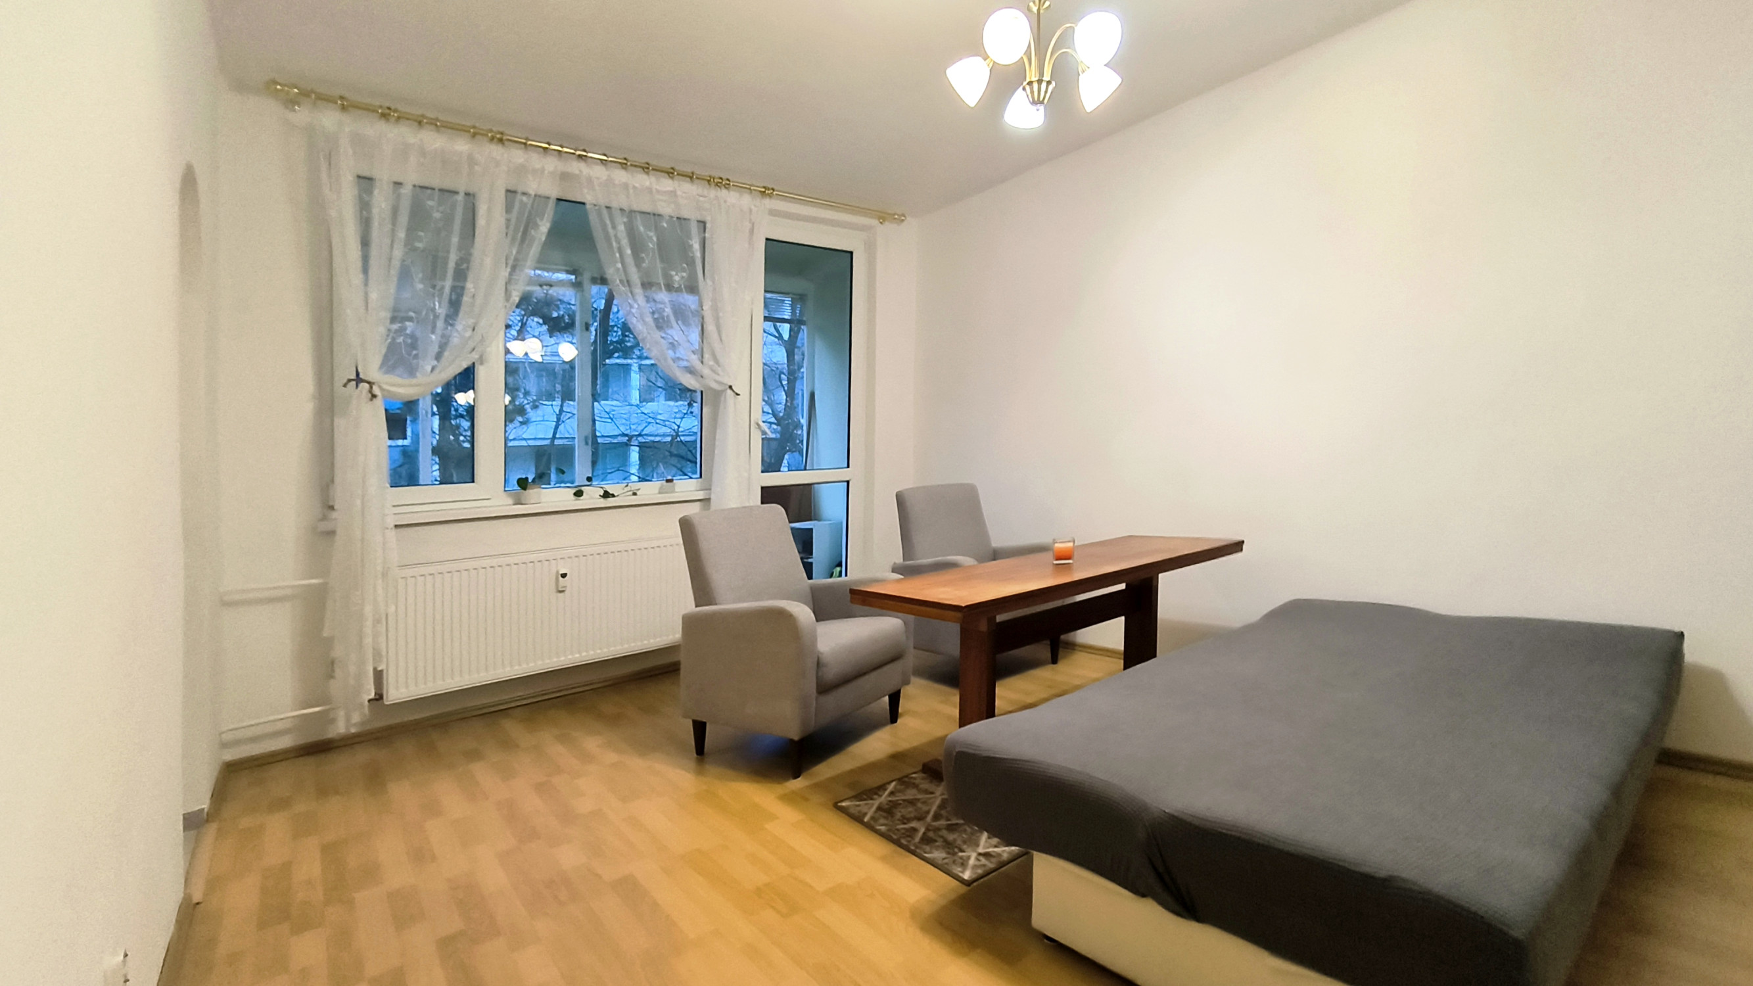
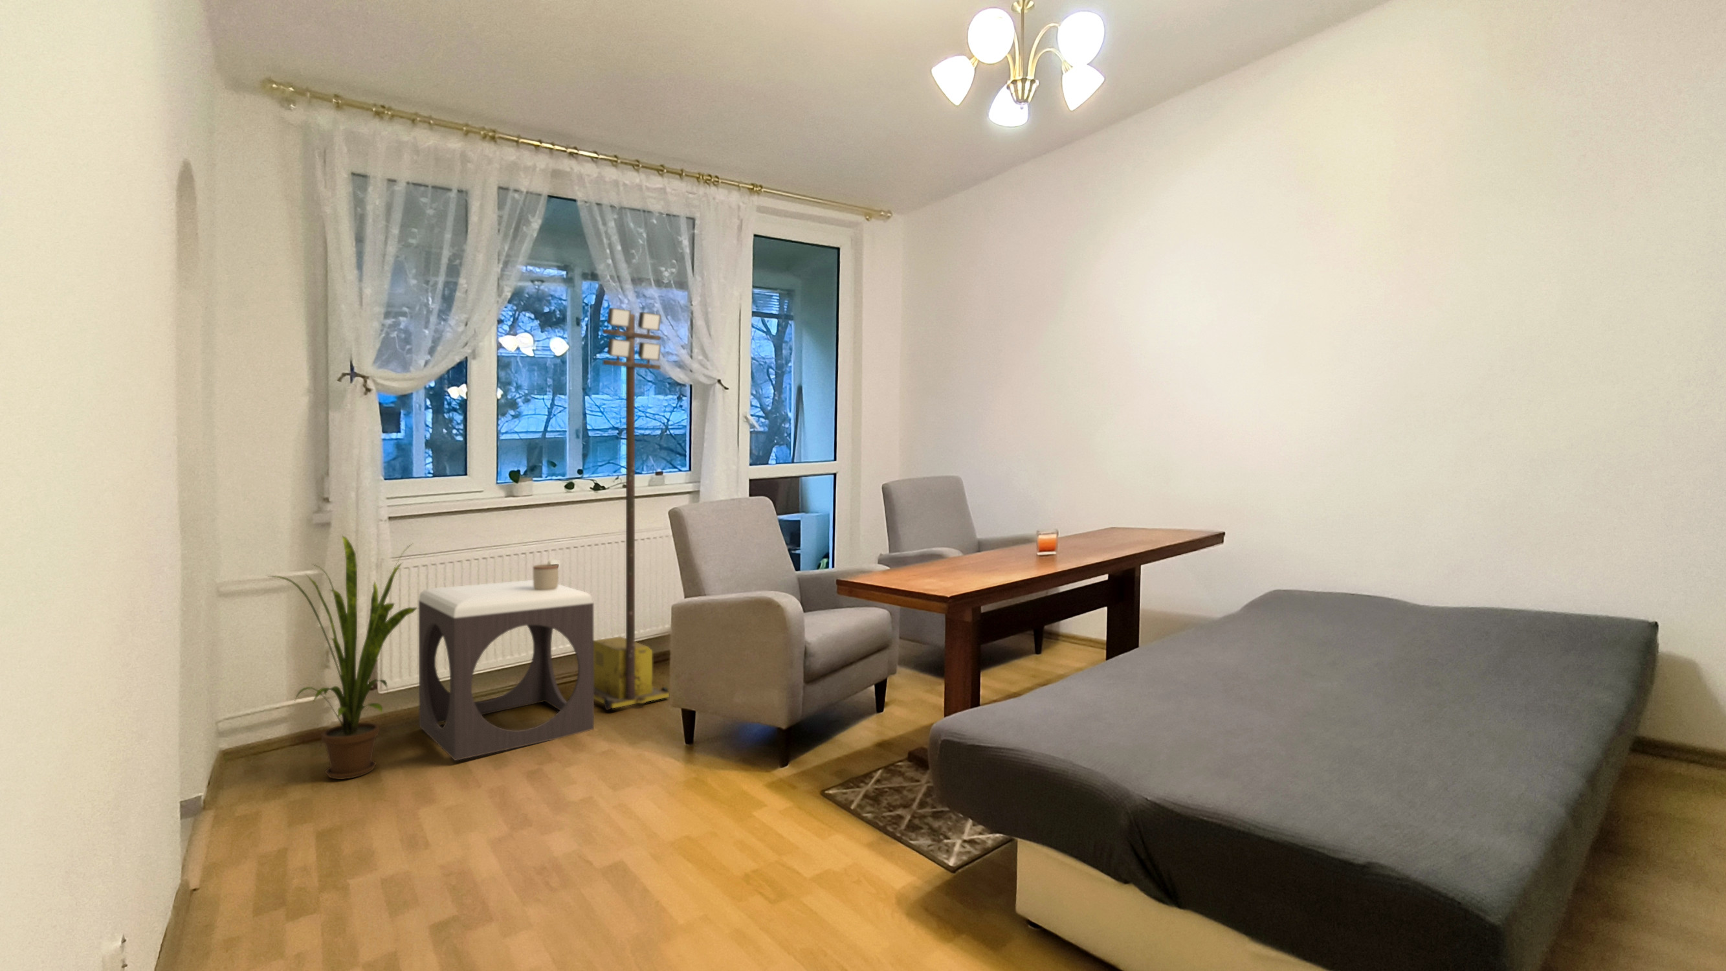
+ mug [532,564,560,590]
+ footstool [418,580,595,761]
+ portable light tower [594,307,670,711]
+ house plant [266,534,418,780]
